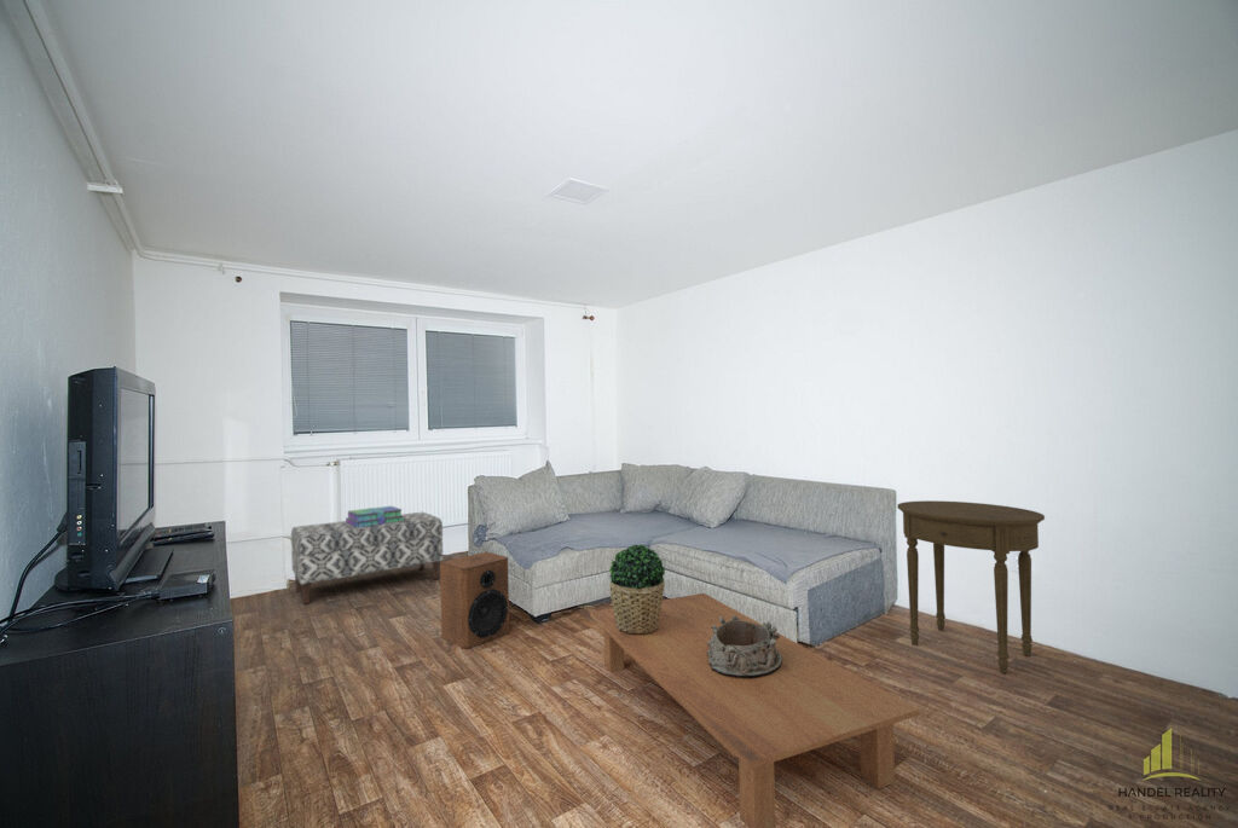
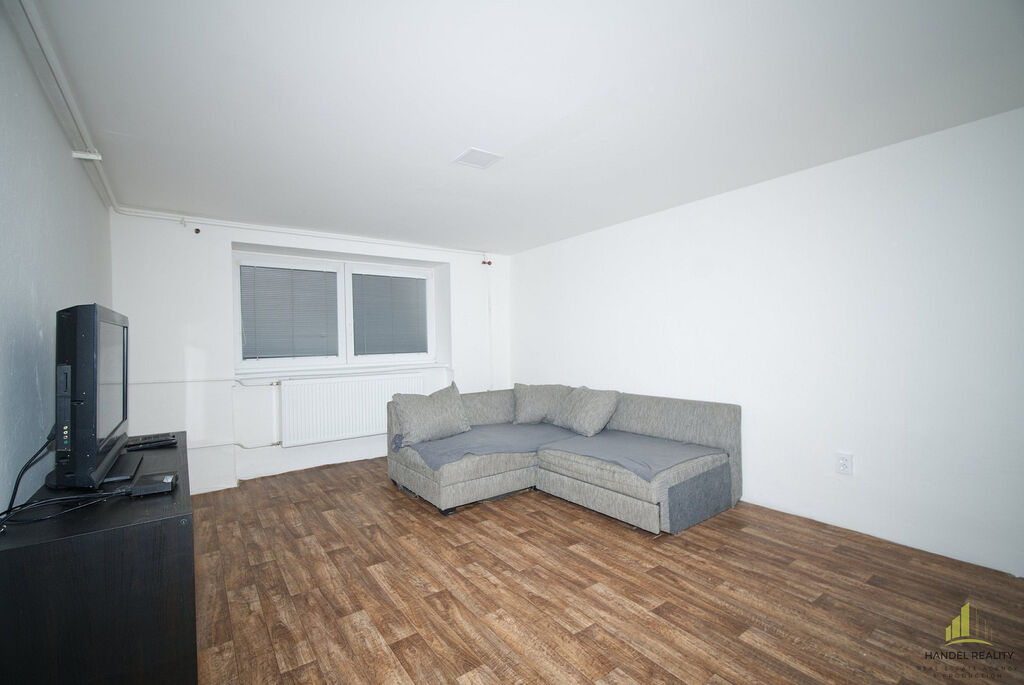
- coffee table [589,592,921,828]
- speaker [439,551,510,650]
- bench [290,511,444,606]
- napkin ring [707,615,782,678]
- potted plant [608,544,666,633]
- stack of books [345,505,404,527]
- side table [896,499,1046,674]
